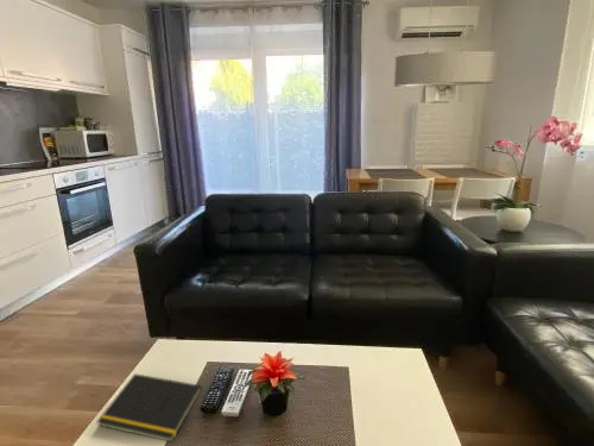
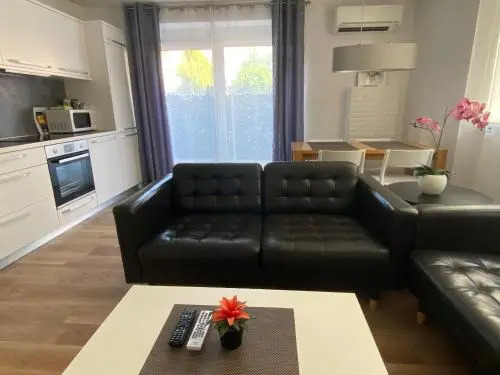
- notepad [96,372,203,442]
